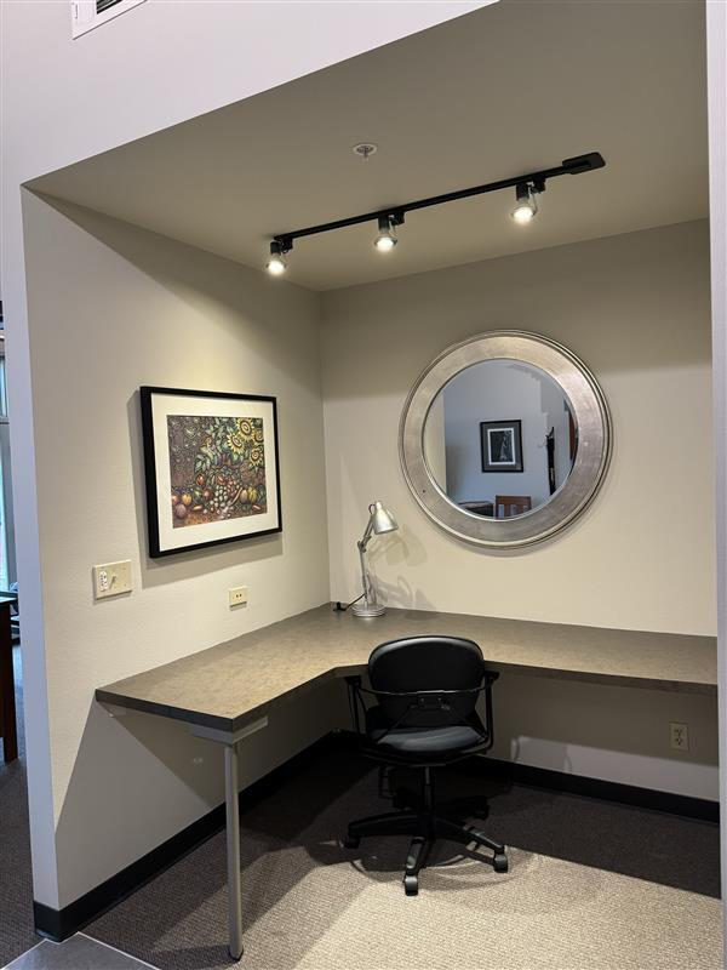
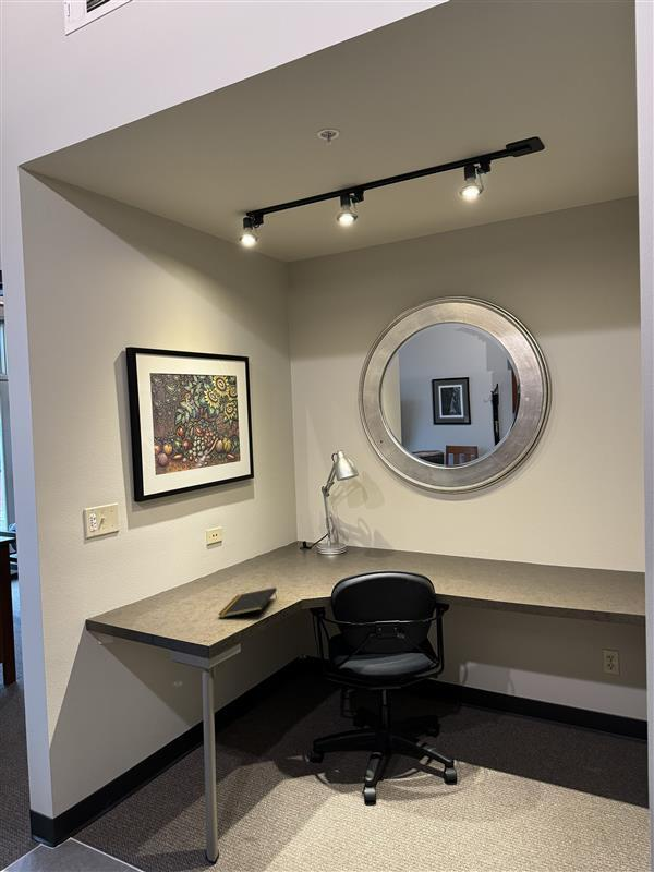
+ notepad [217,586,278,619]
